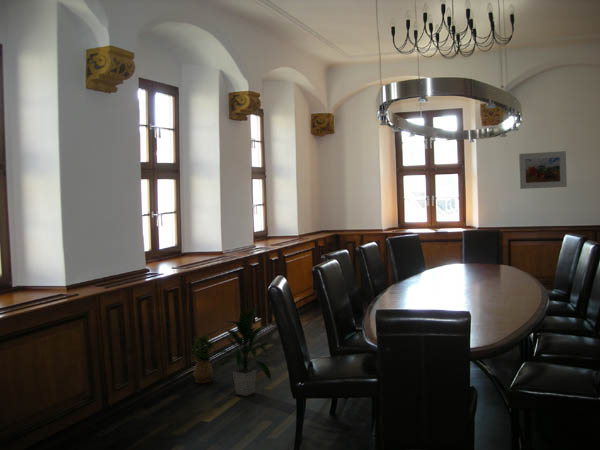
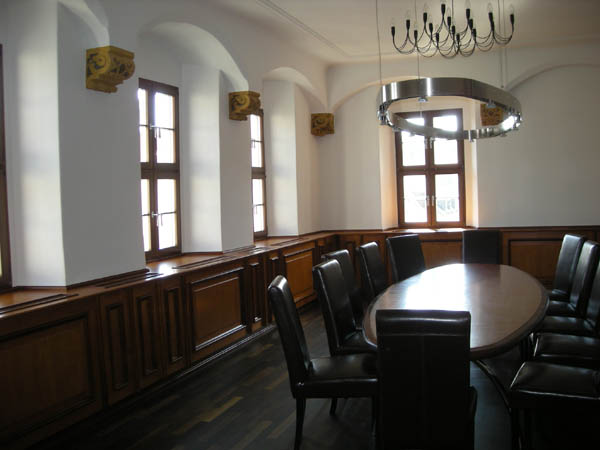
- indoor plant [210,305,274,397]
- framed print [518,150,568,190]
- potted plant [191,334,216,384]
